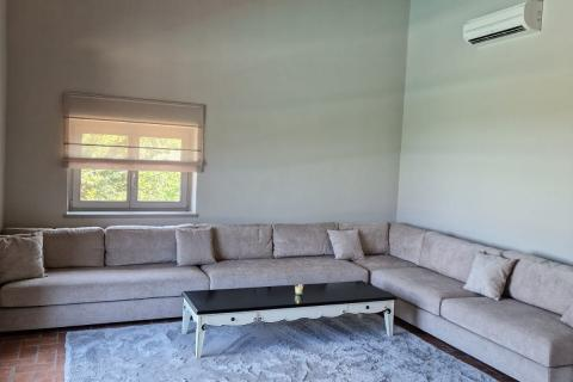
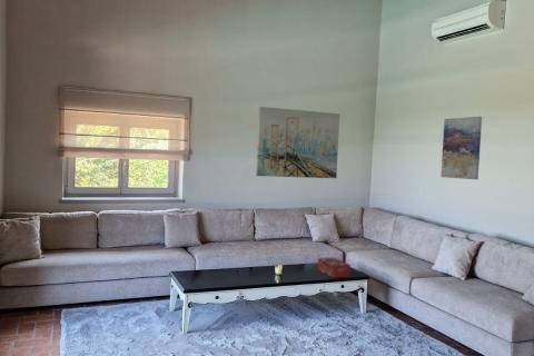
+ wall art [439,116,483,180]
+ wall art [255,106,340,179]
+ tissue box [316,257,352,278]
